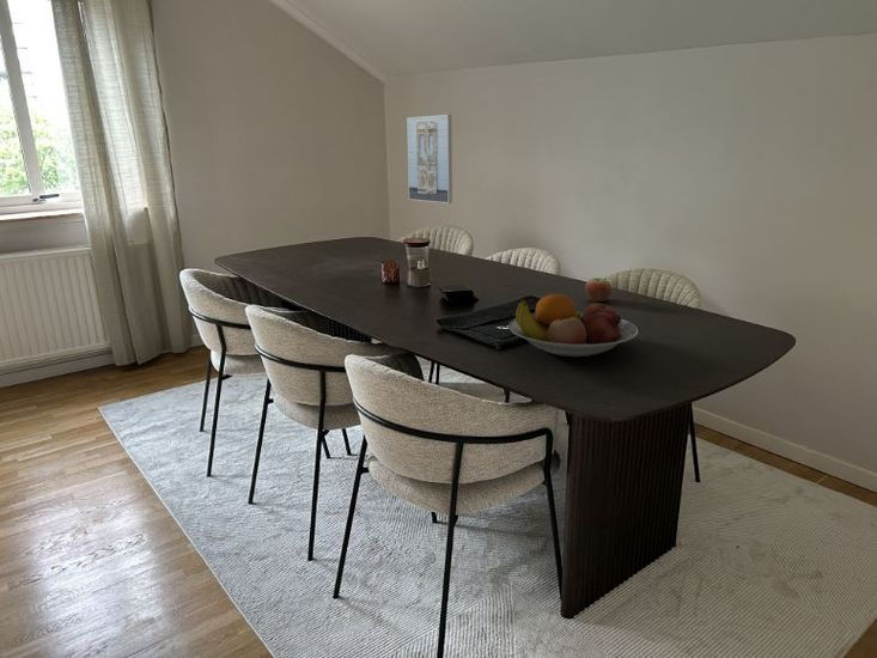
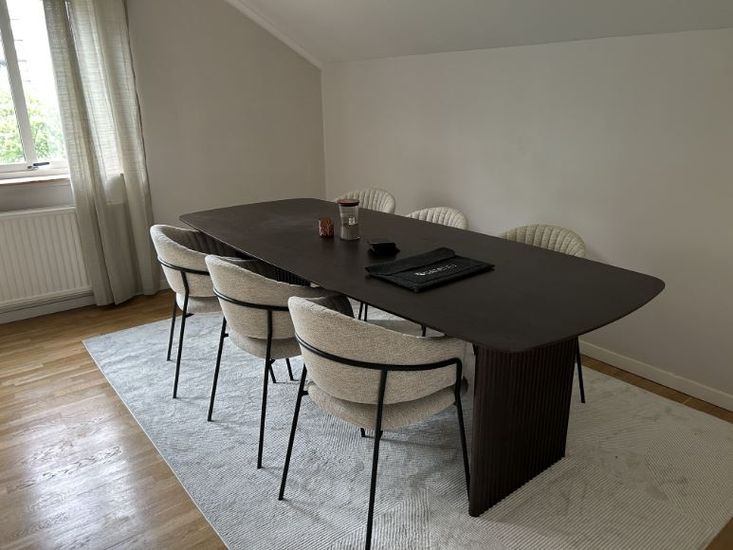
- fruit bowl [507,293,639,358]
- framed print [406,114,453,205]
- apple [584,276,613,303]
